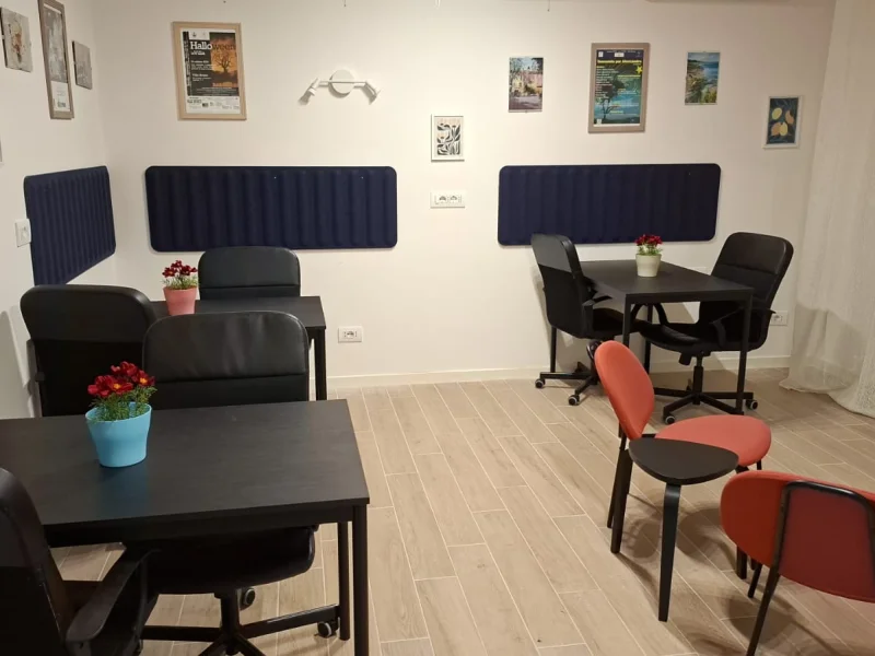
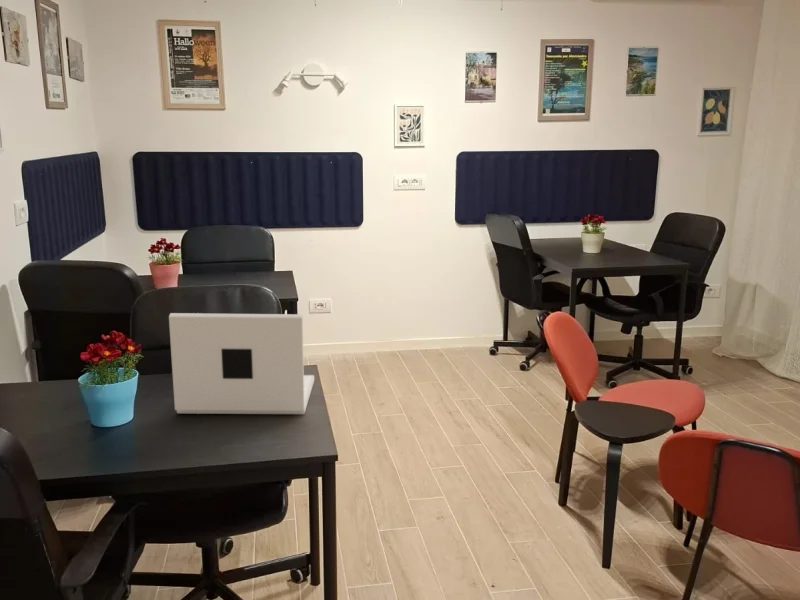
+ laptop [168,312,315,415]
